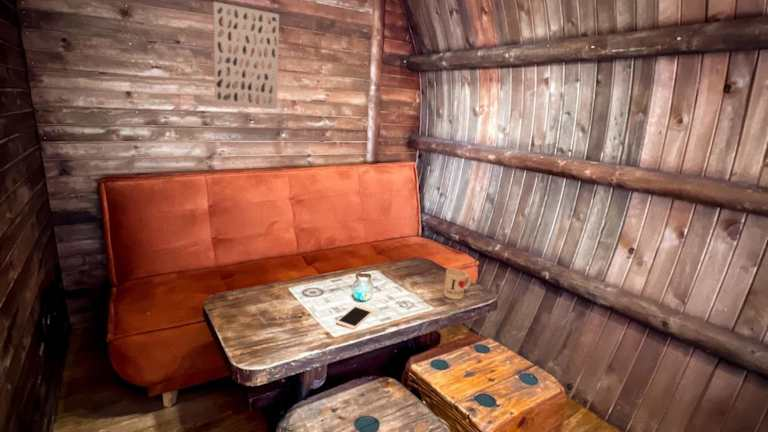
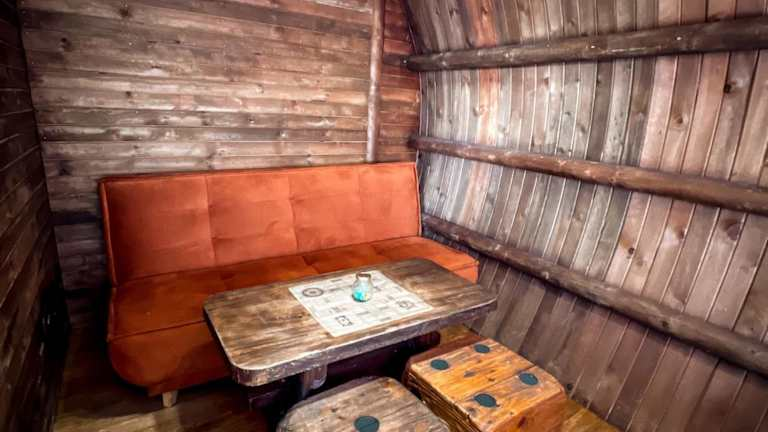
- mug [442,268,472,300]
- wall art [212,1,280,110]
- cell phone [335,304,375,330]
